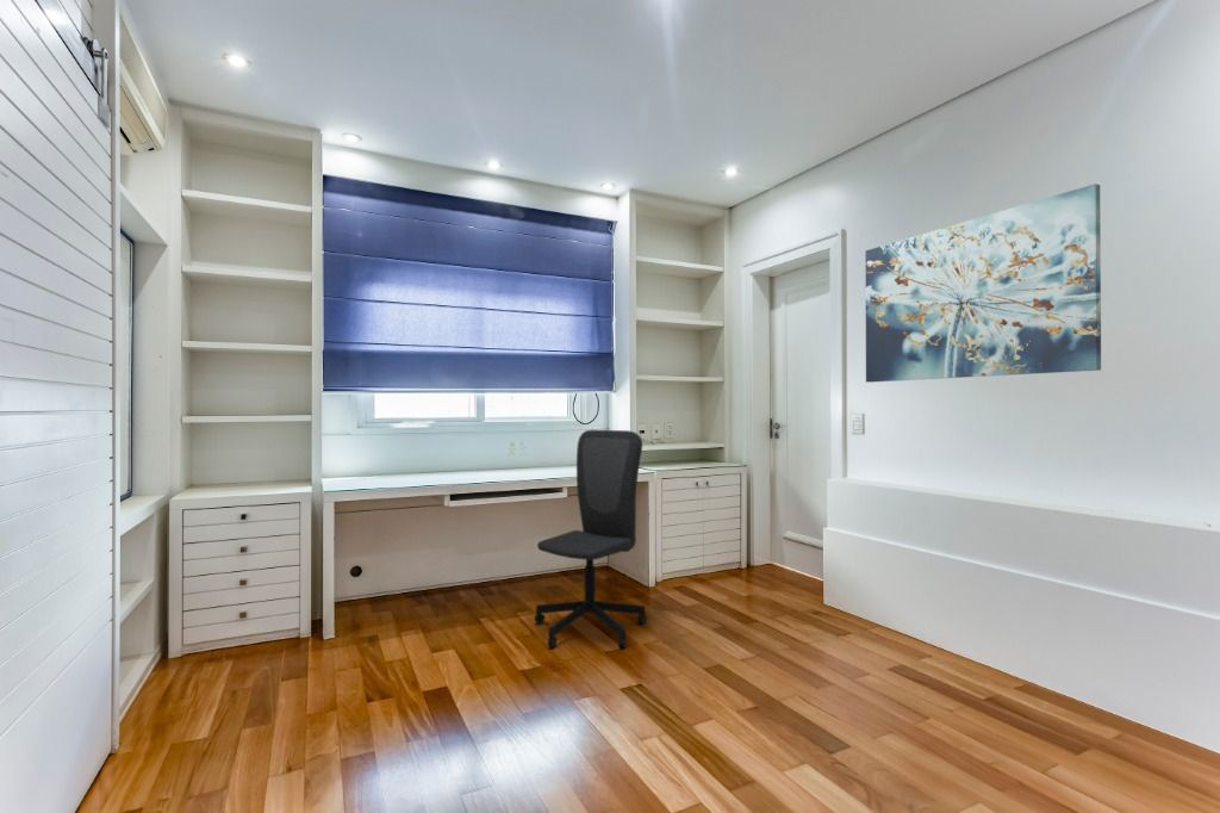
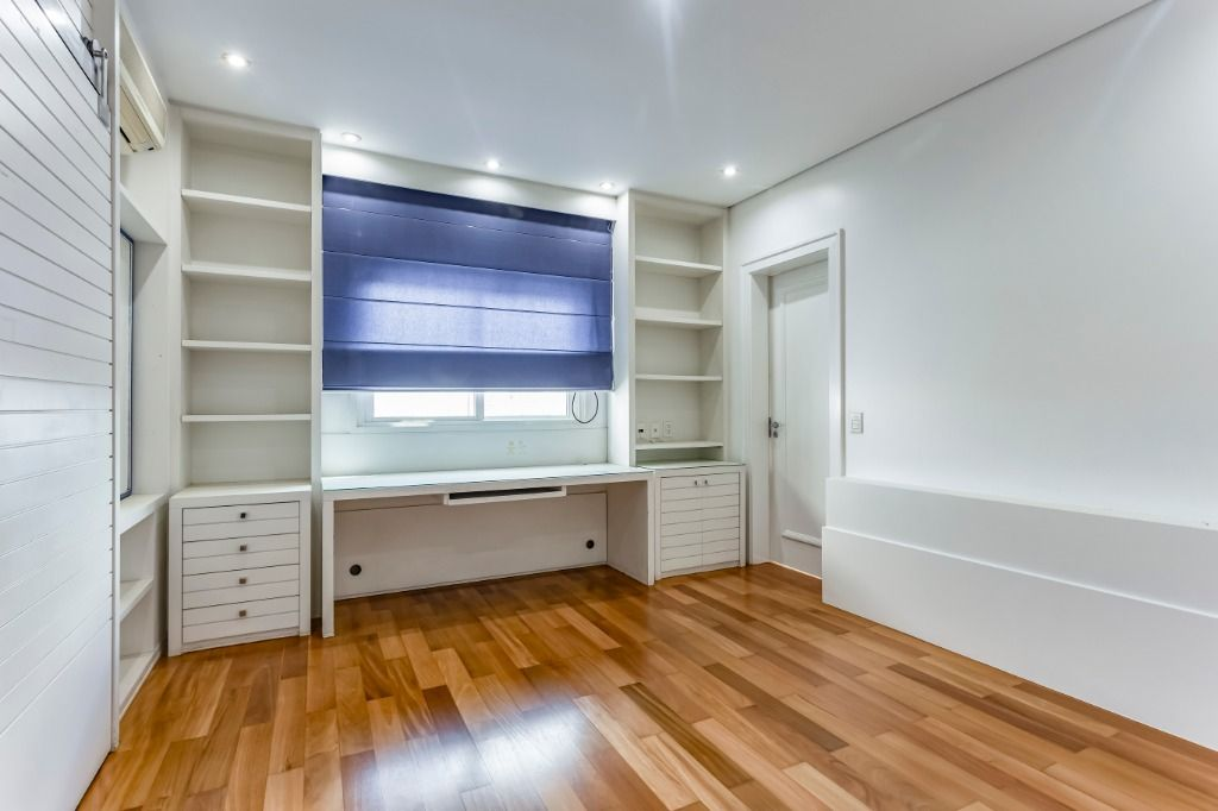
- office chair [533,429,648,650]
- wall art [865,182,1102,384]
